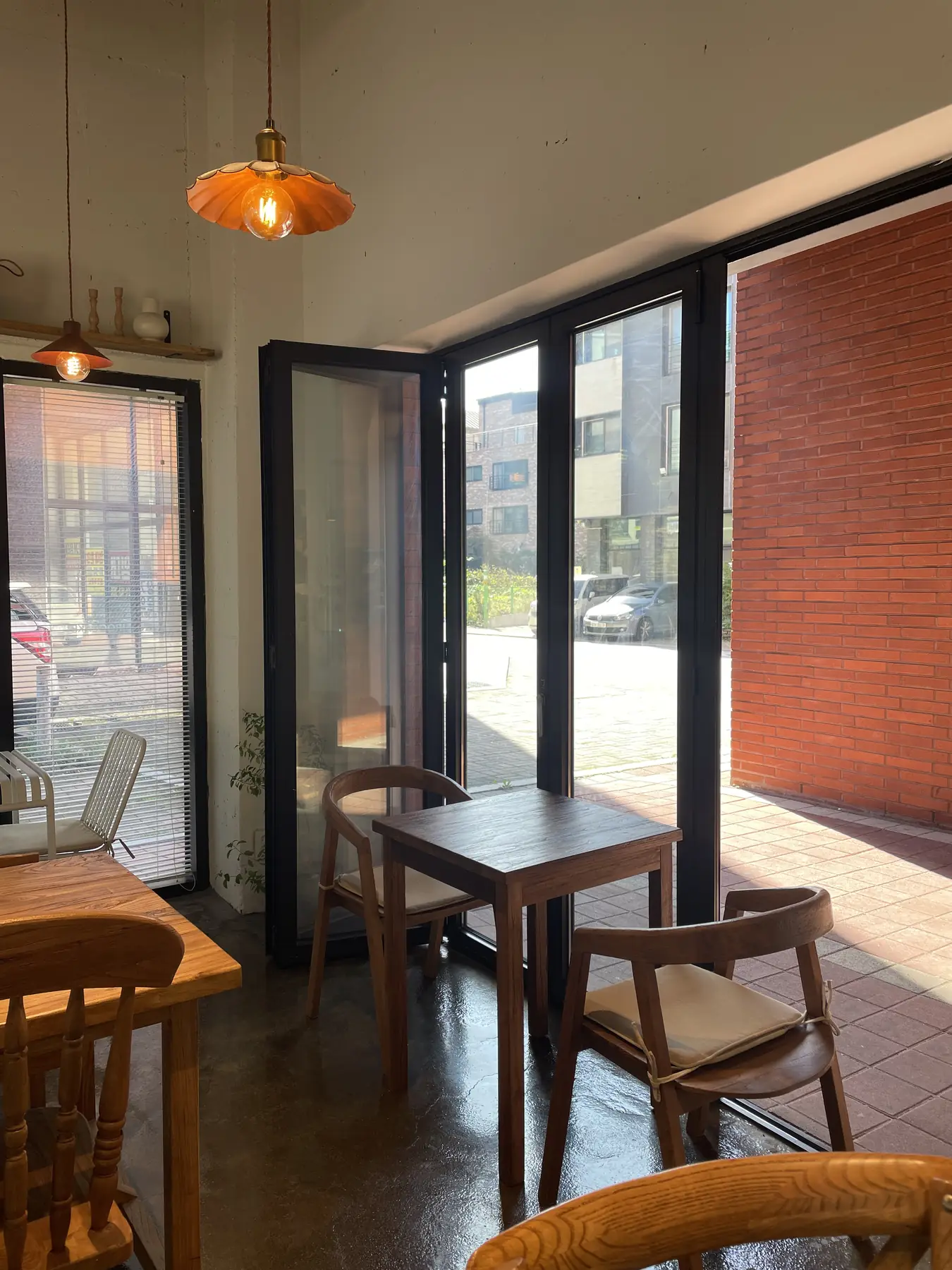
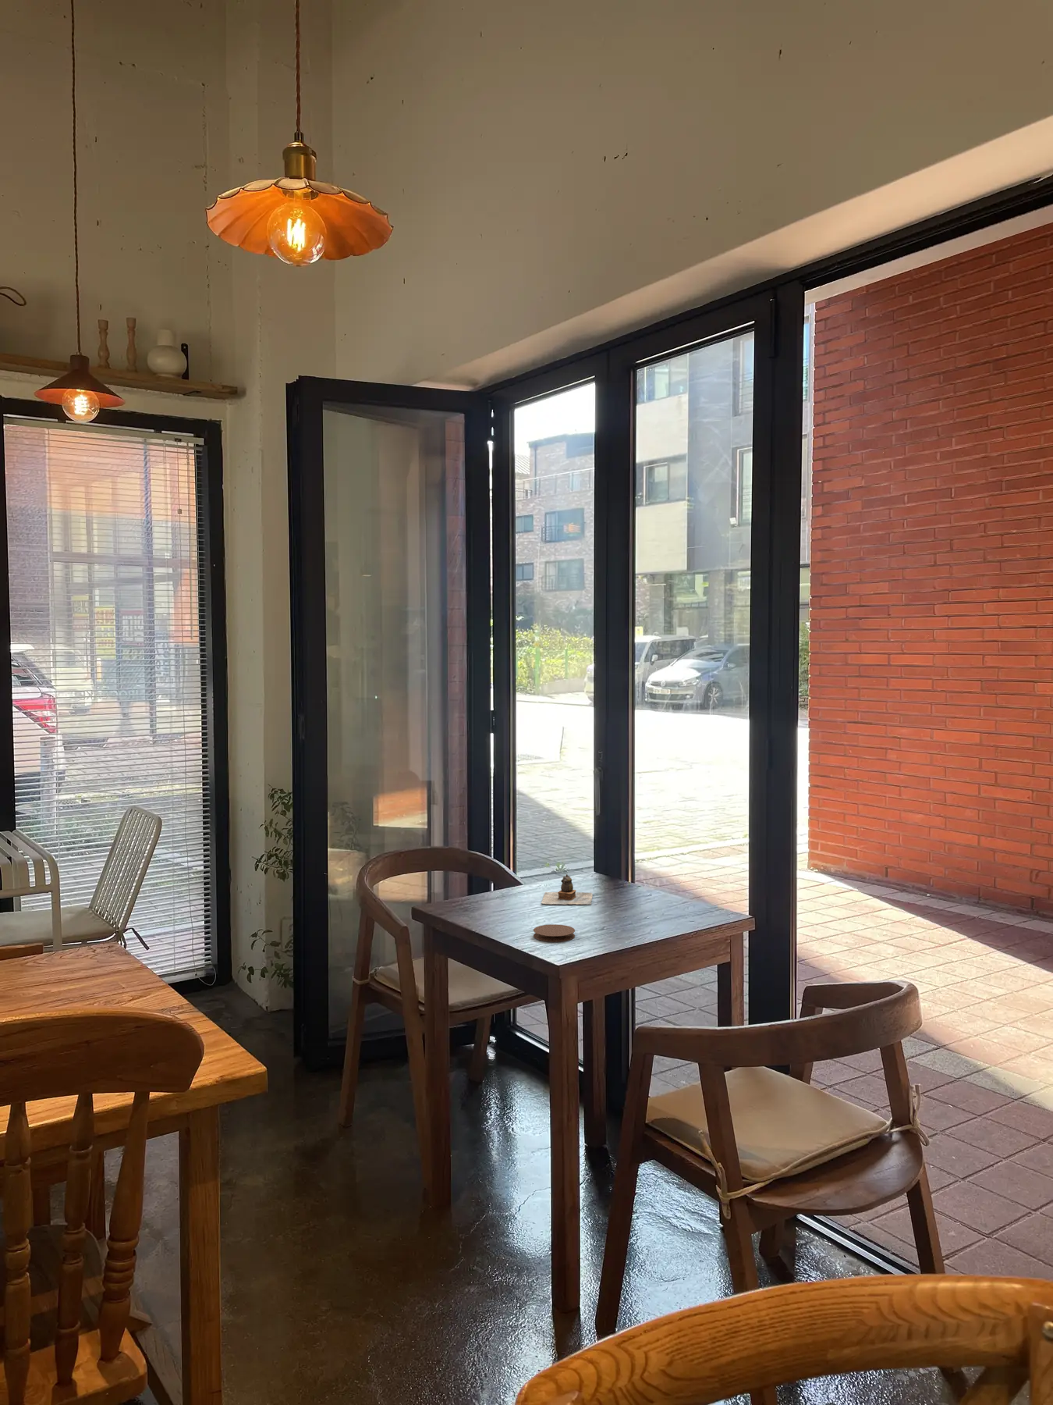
+ coaster [533,924,575,943]
+ teapot [541,874,593,905]
